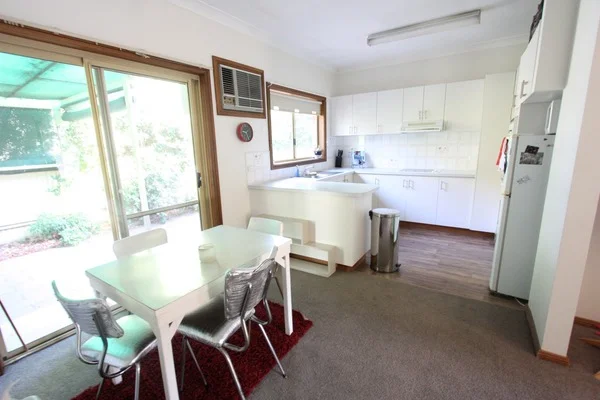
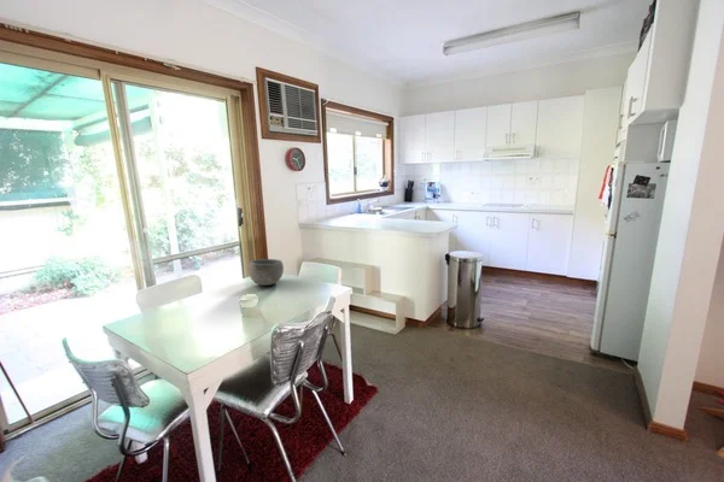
+ bowl [247,258,285,287]
